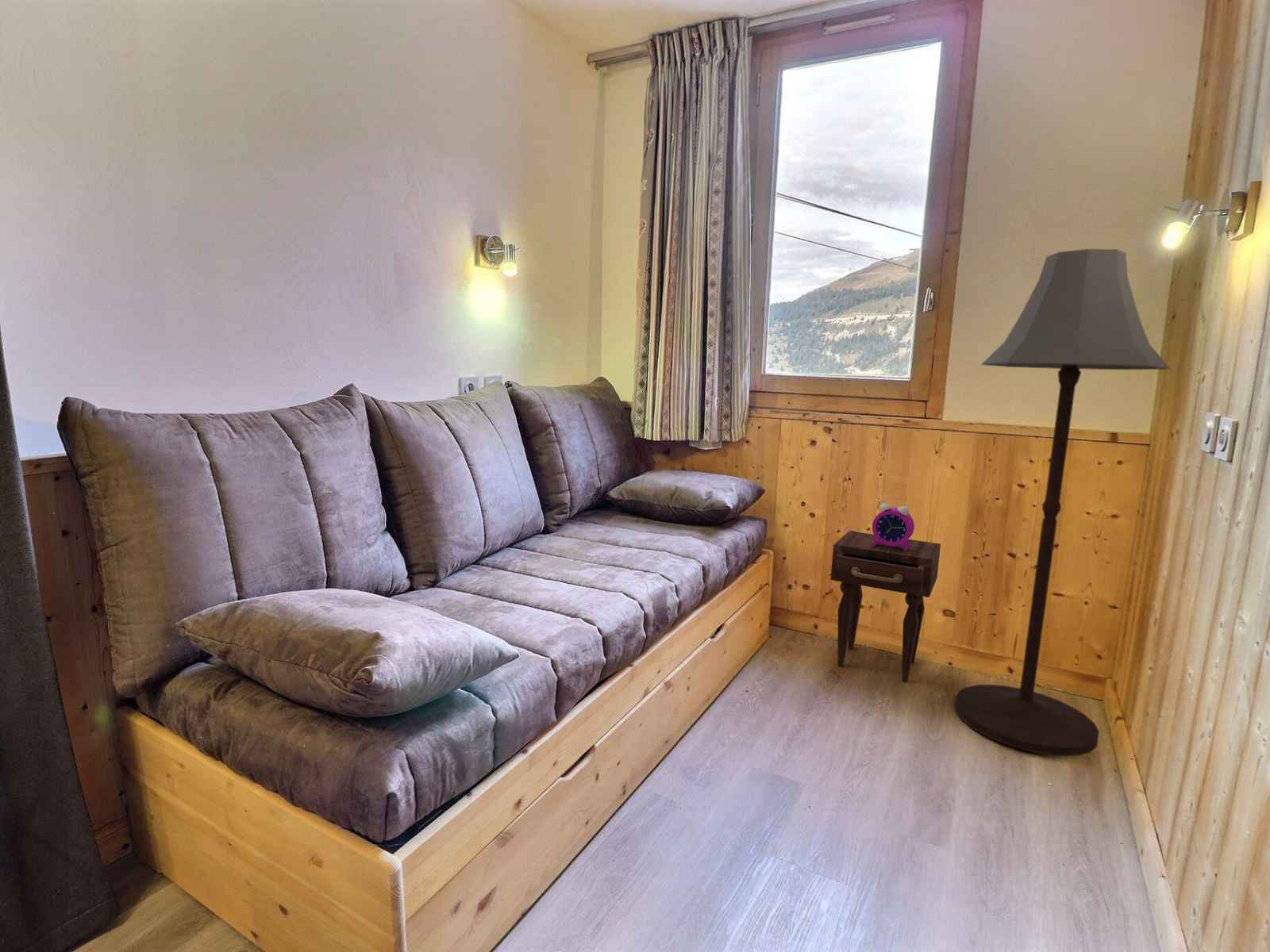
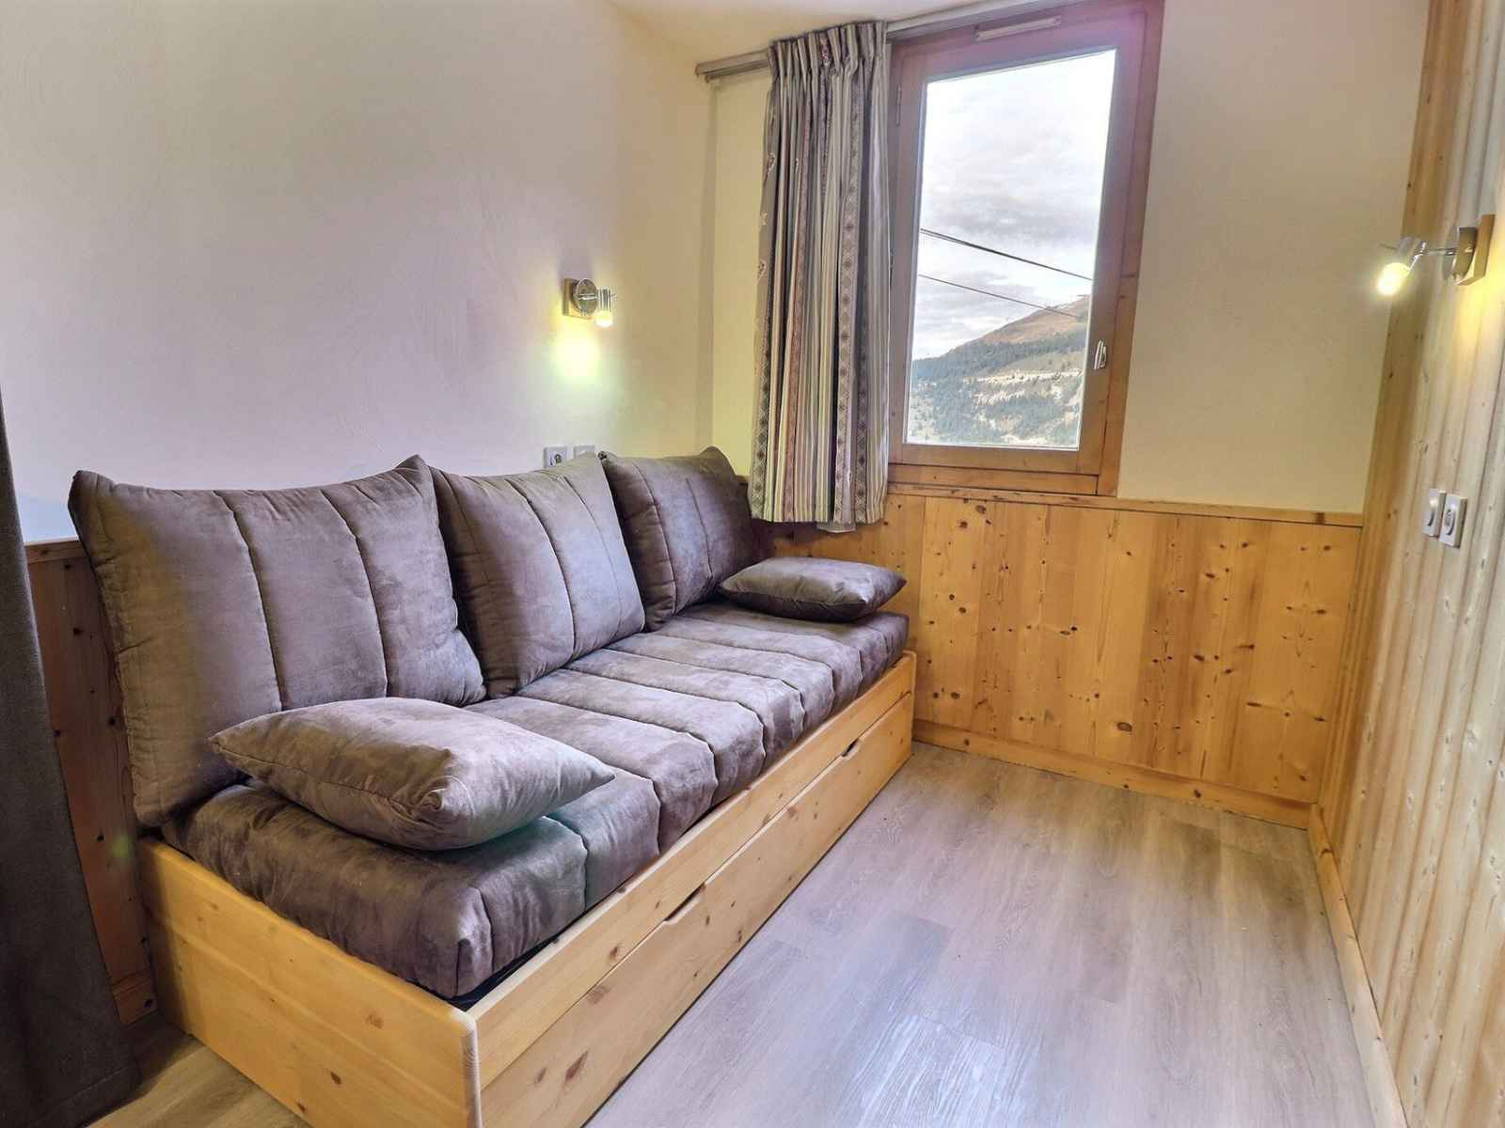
- nightstand [829,530,941,682]
- floor lamp [953,248,1171,757]
- alarm clock [872,497,915,551]
